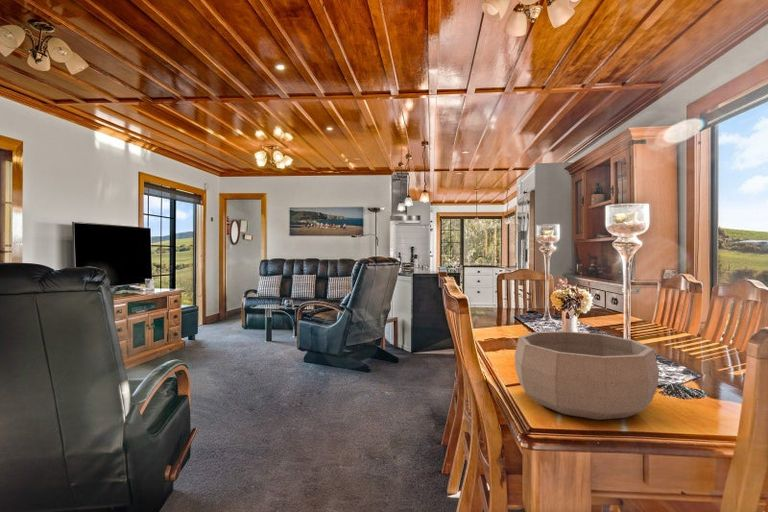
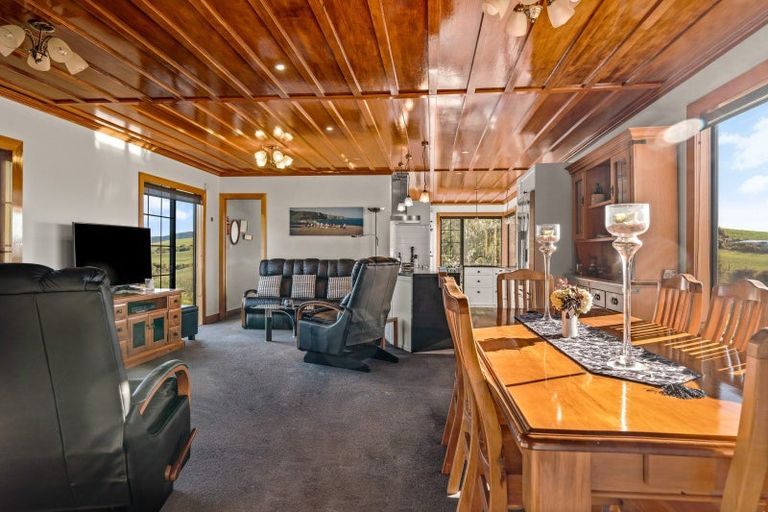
- decorative bowl [514,330,660,421]
